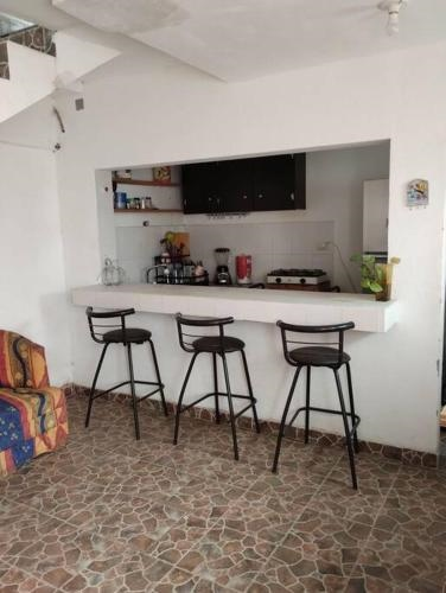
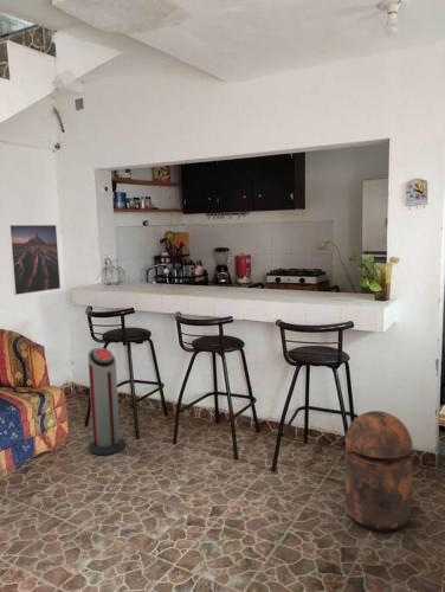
+ trash can [343,410,413,533]
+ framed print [6,224,62,296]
+ air purifier [86,347,127,456]
